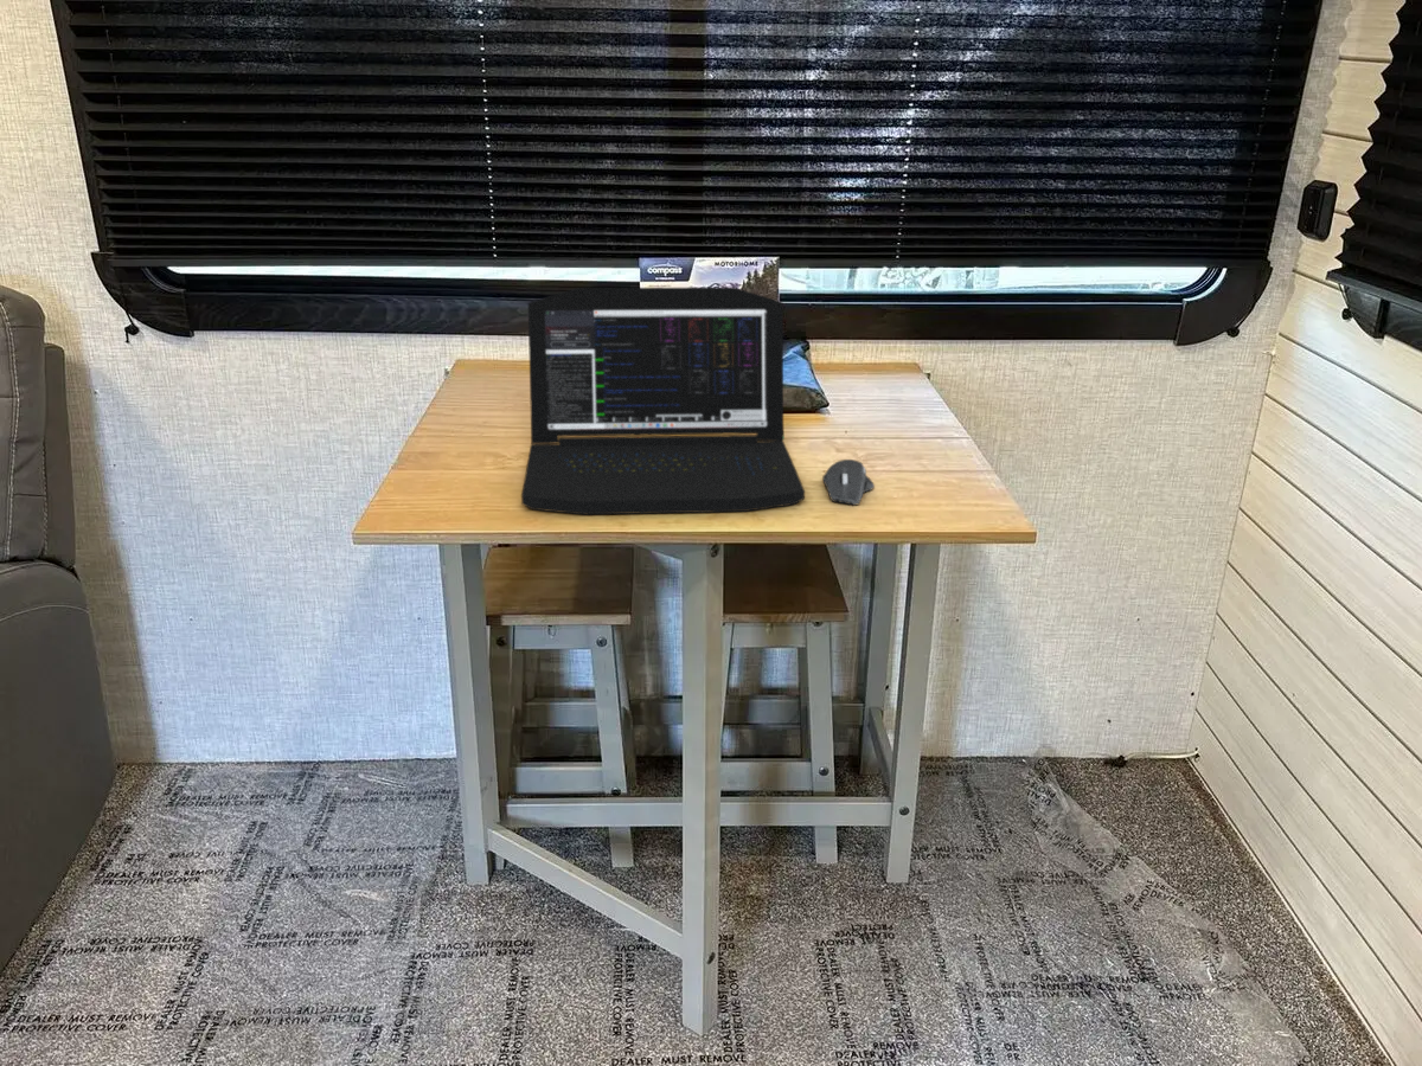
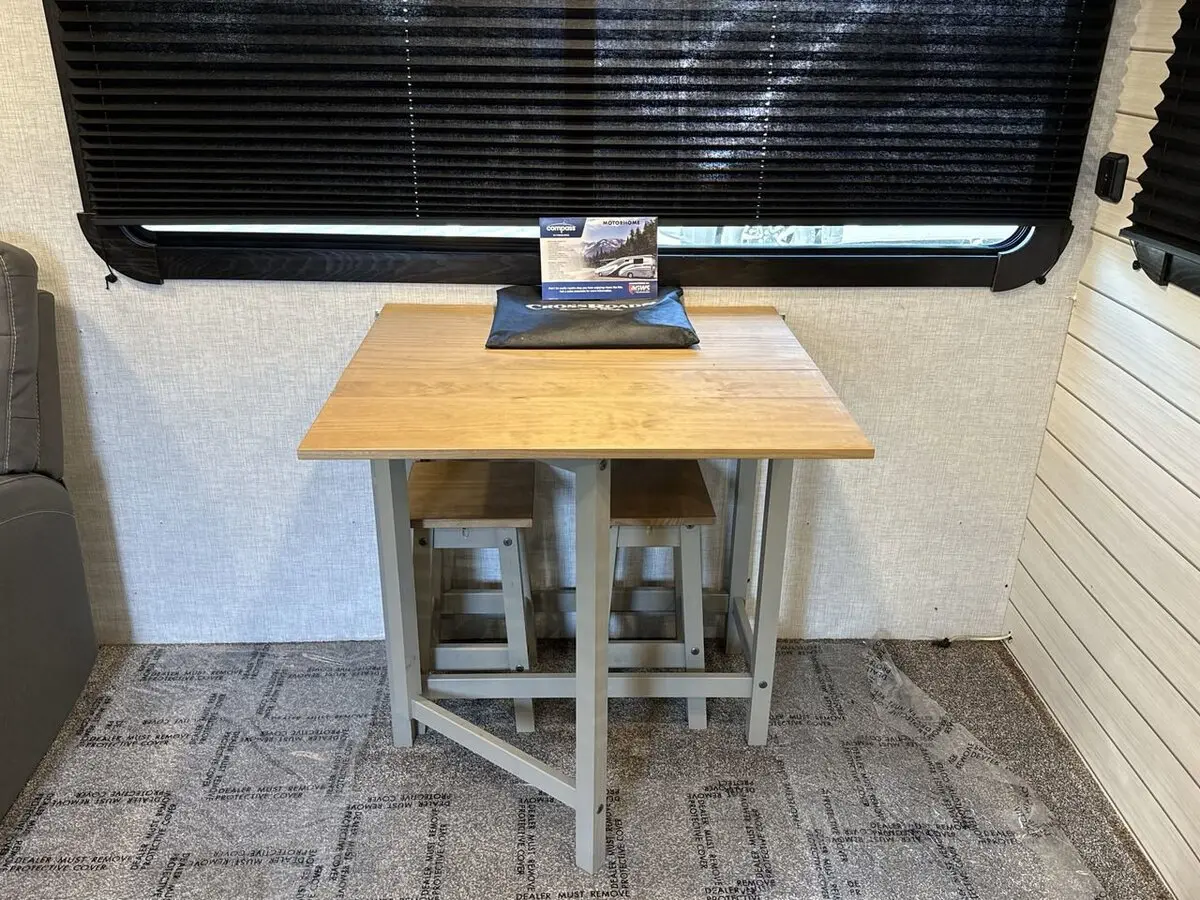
- laptop [520,287,806,515]
- computer mouse [821,458,876,506]
